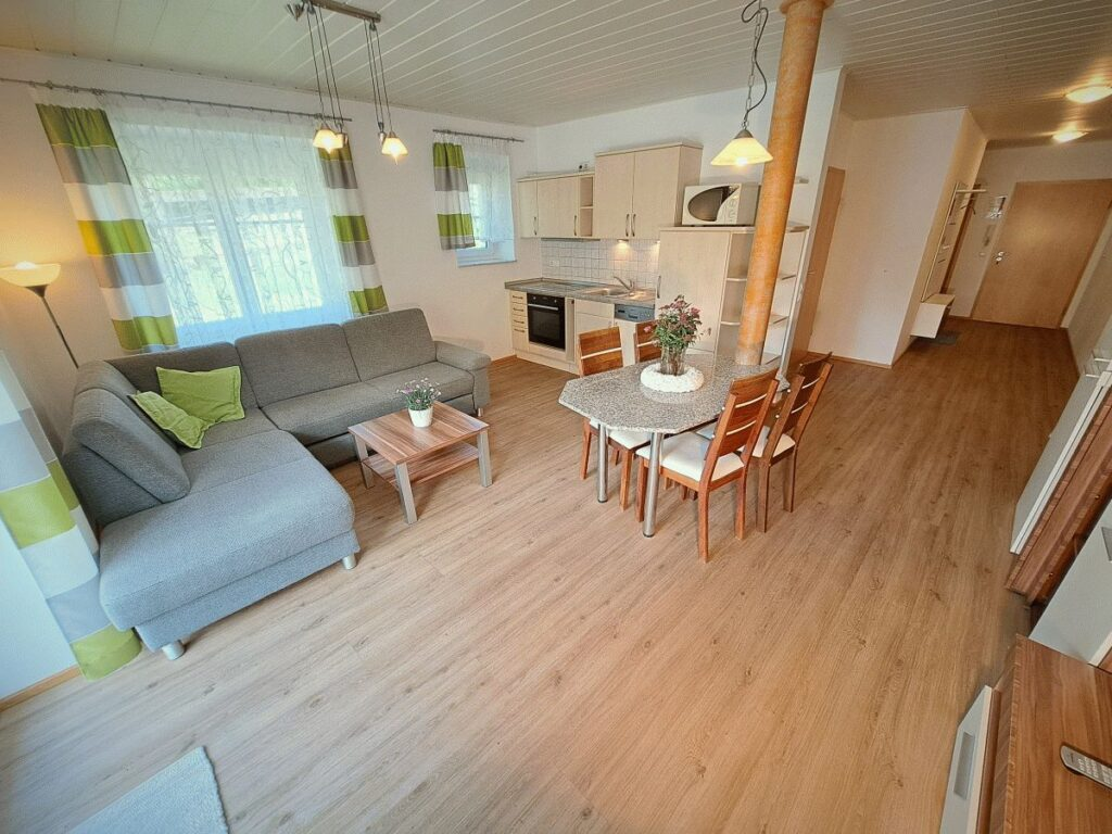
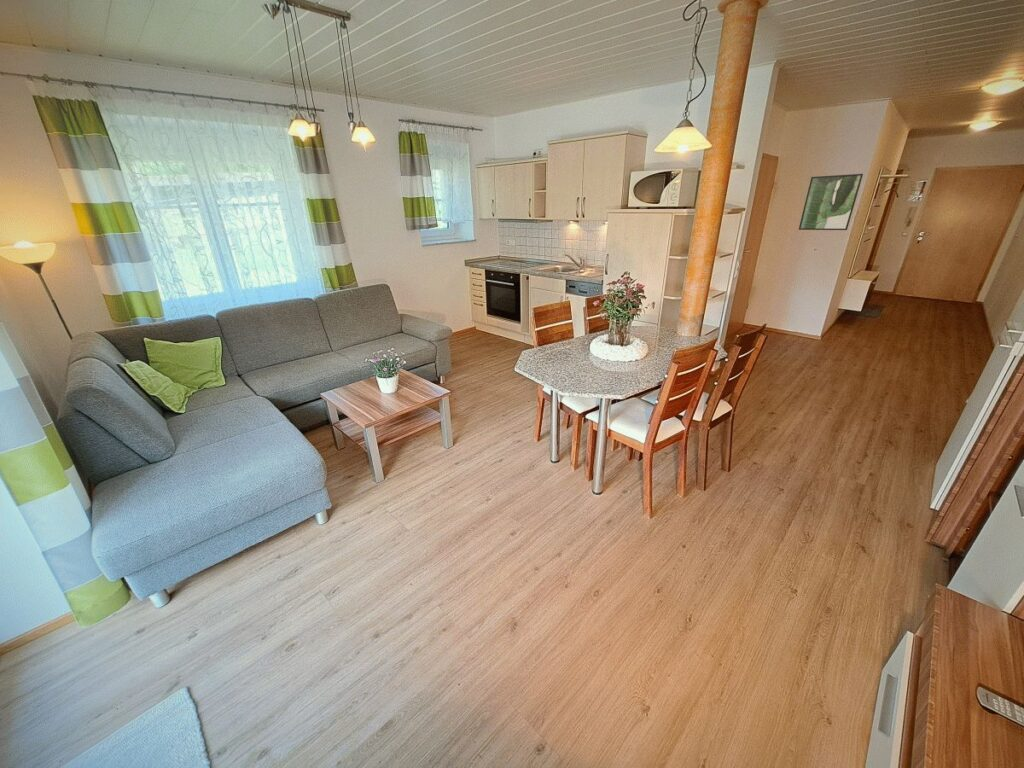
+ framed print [798,173,864,231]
